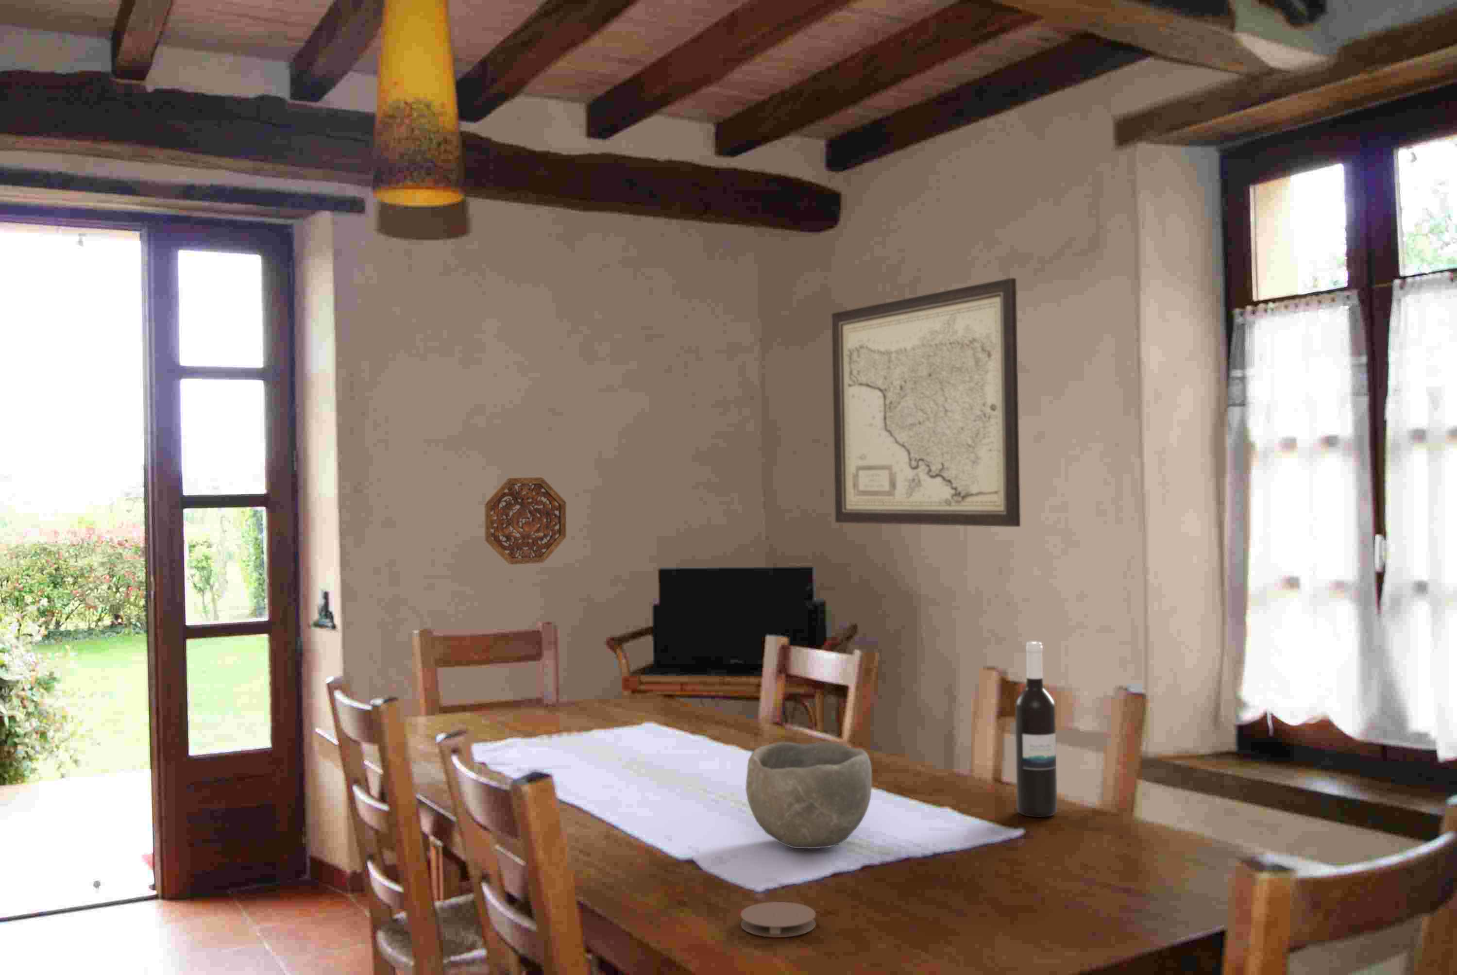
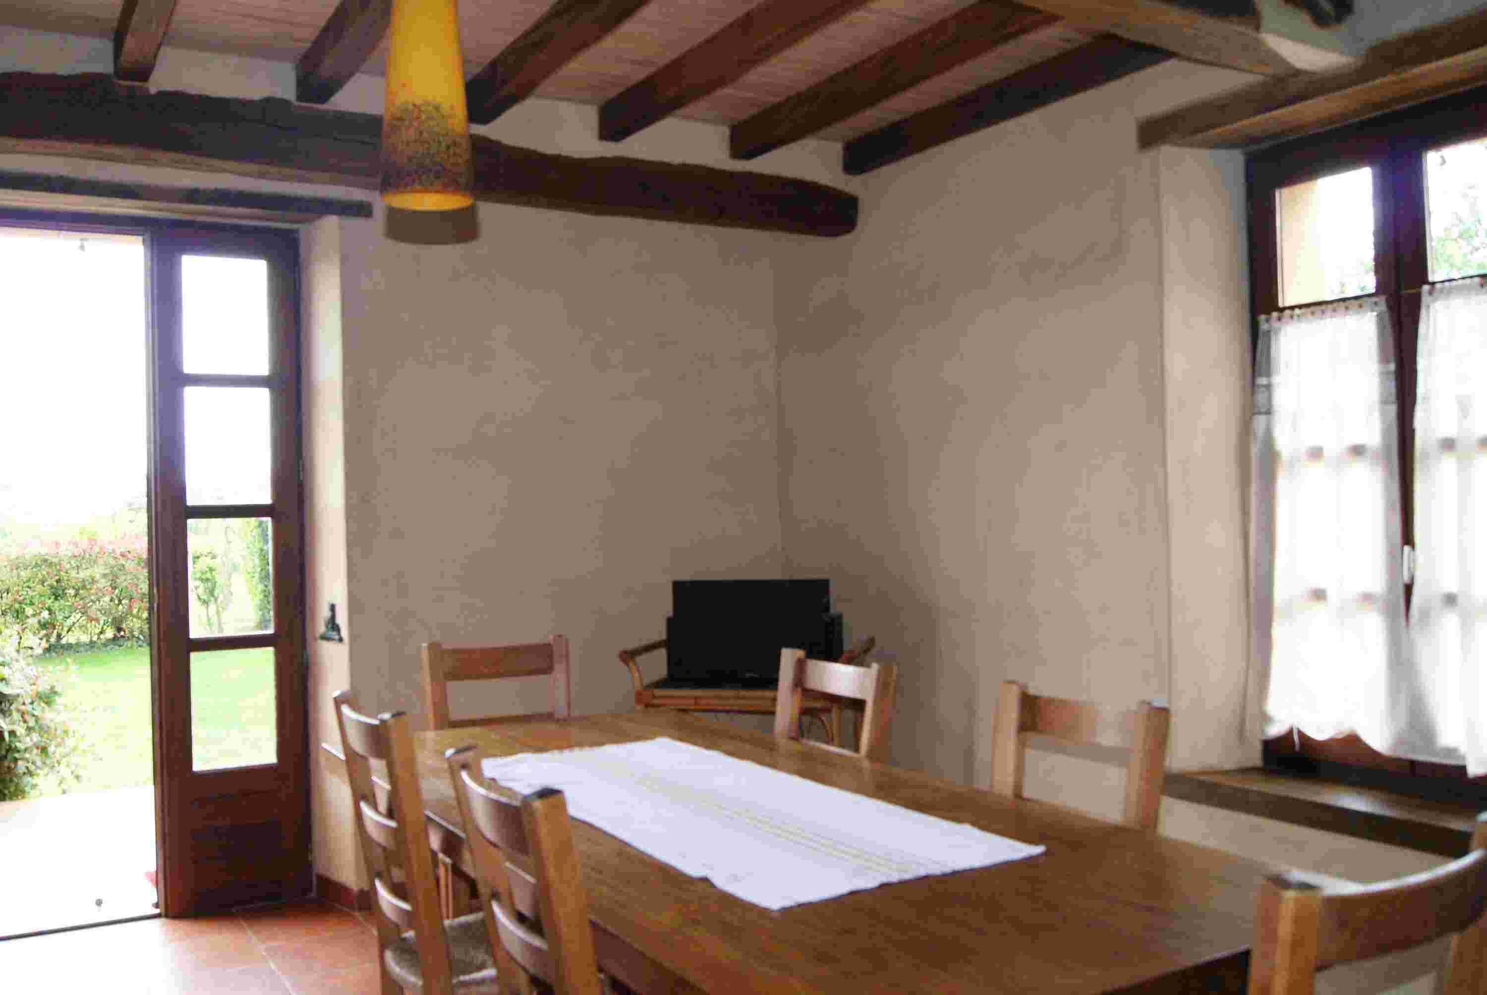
- bowl [745,741,873,849]
- decorative platter [484,477,567,565]
- coaster [740,901,816,938]
- wine bottle [1014,641,1058,817]
- wall art [831,277,1021,528]
